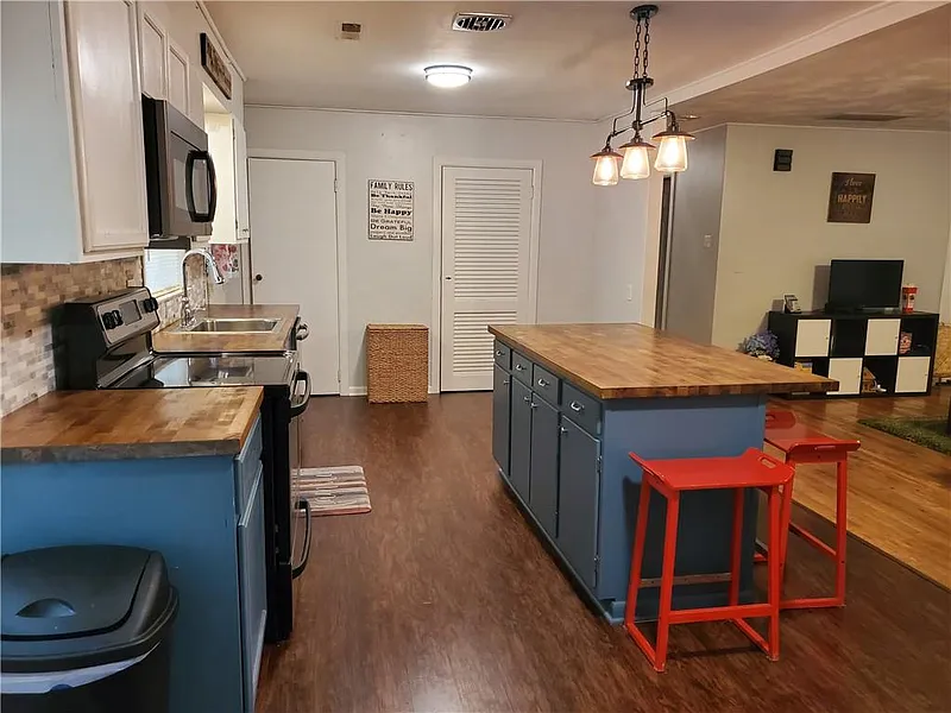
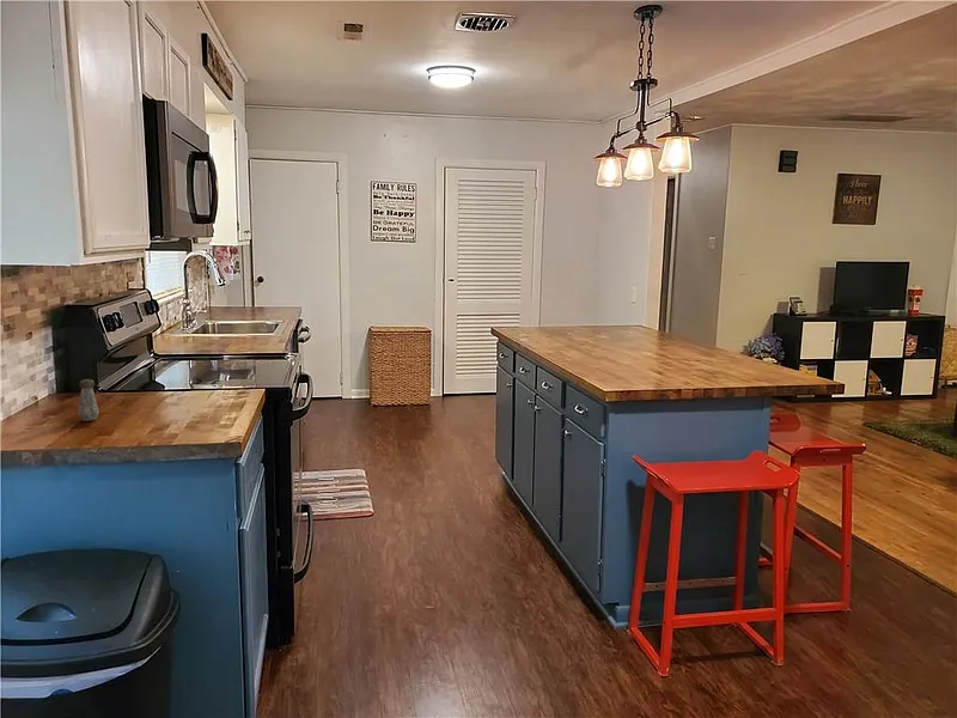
+ salt shaker [78,378,99,422]
